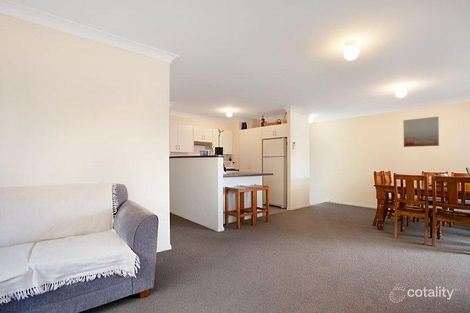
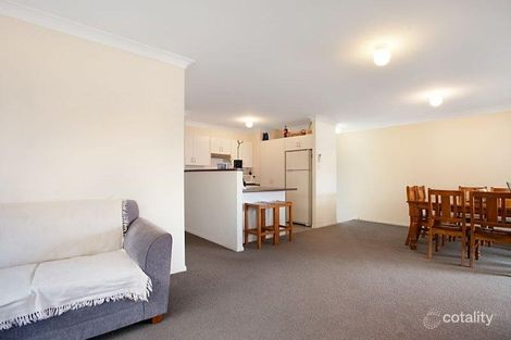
- wall art [402,116,440,148]
